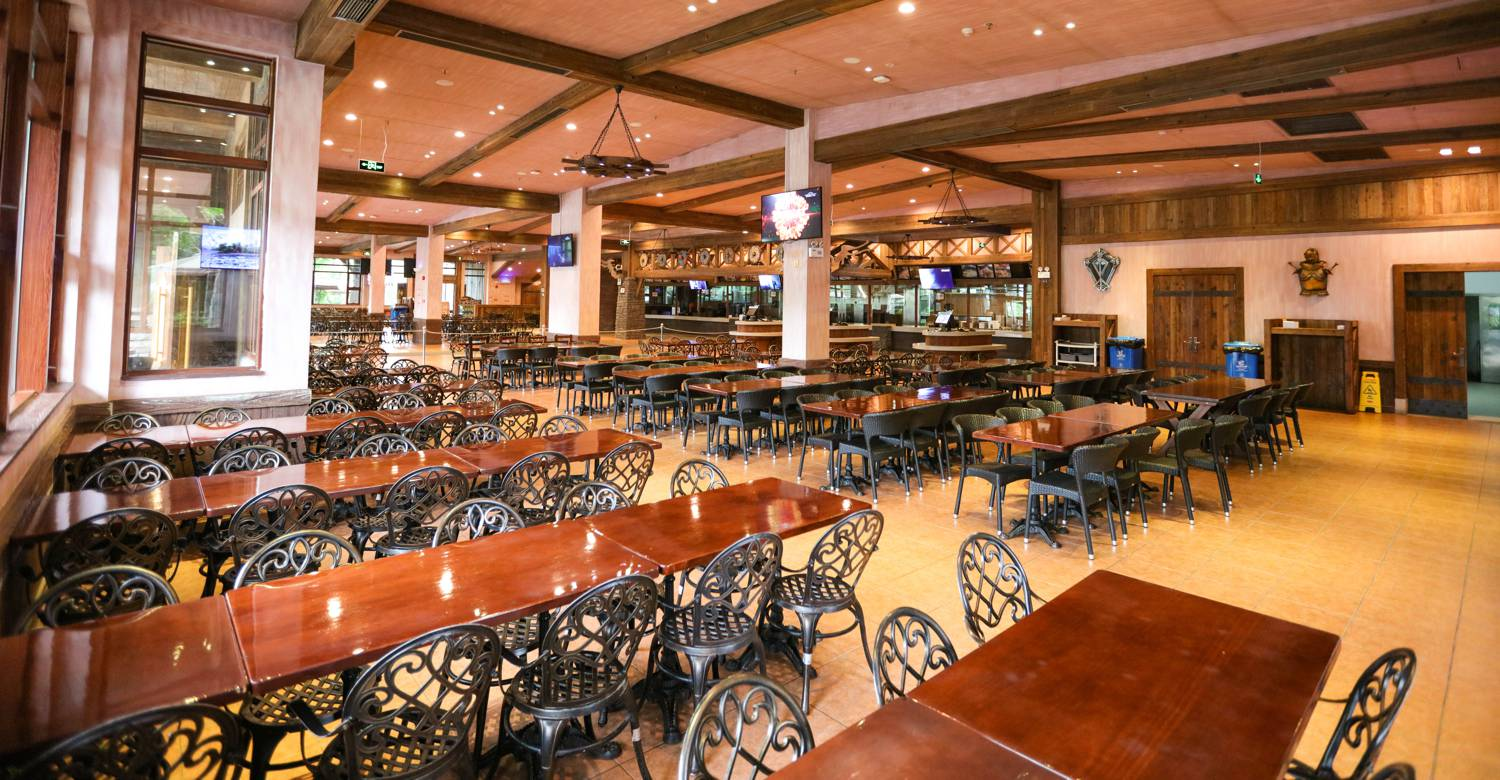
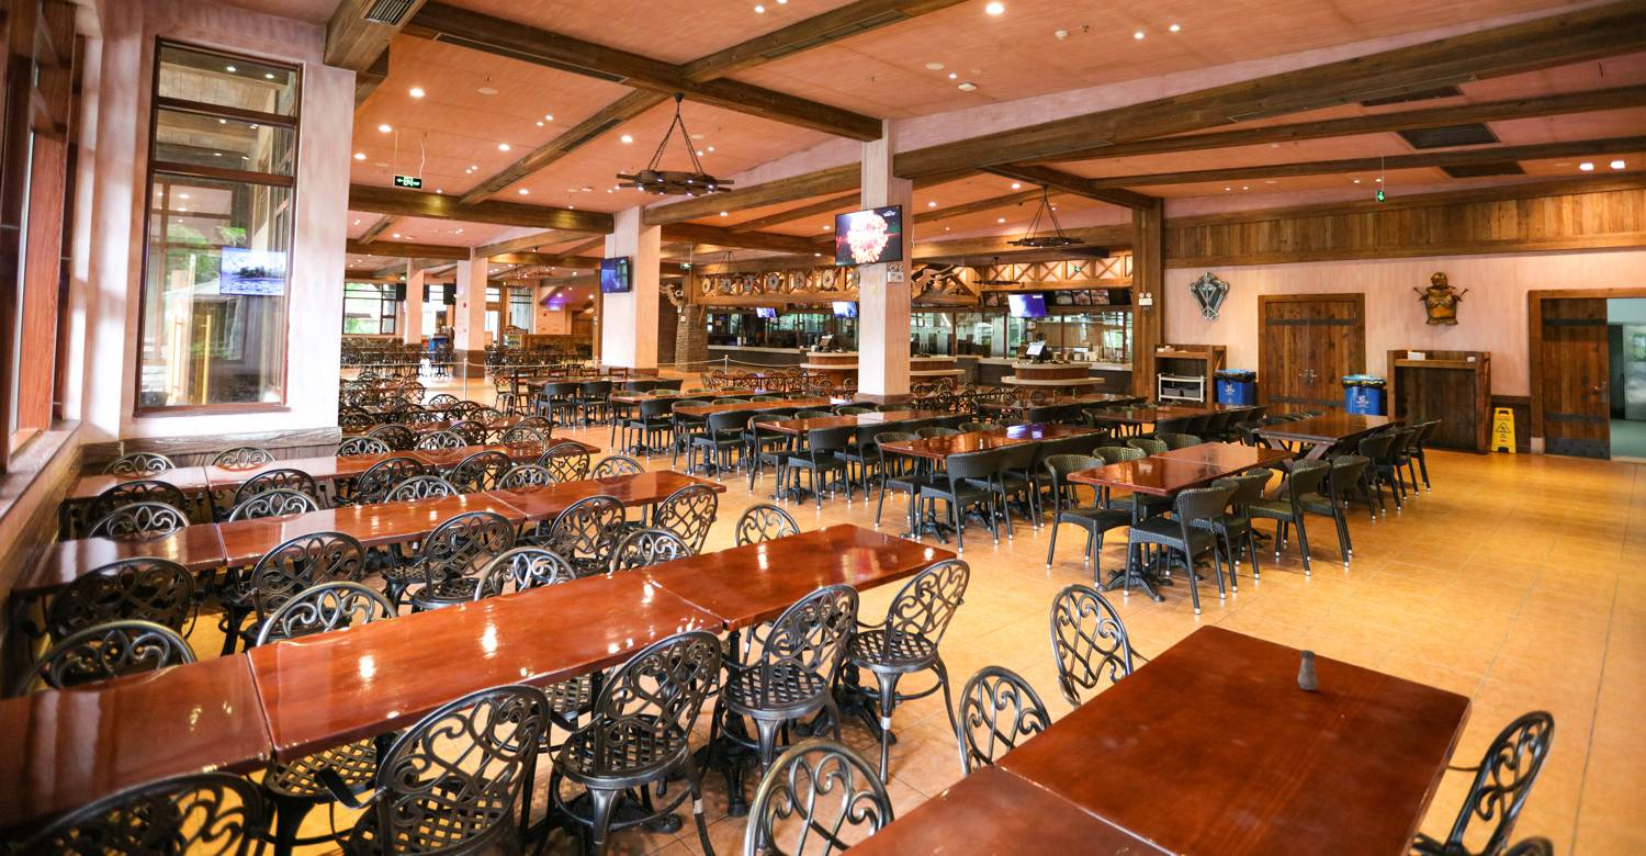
+ salt shaker [1297,649,1319,691]
